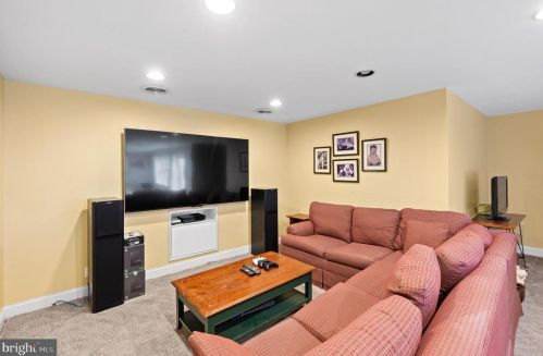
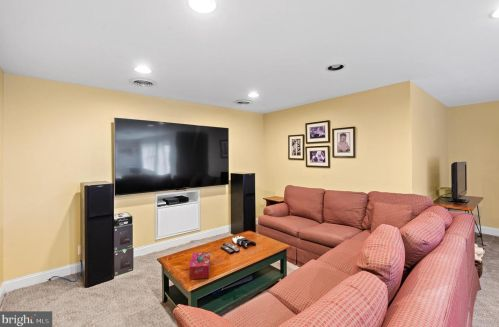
+ tissue box [188,251,211,280]
